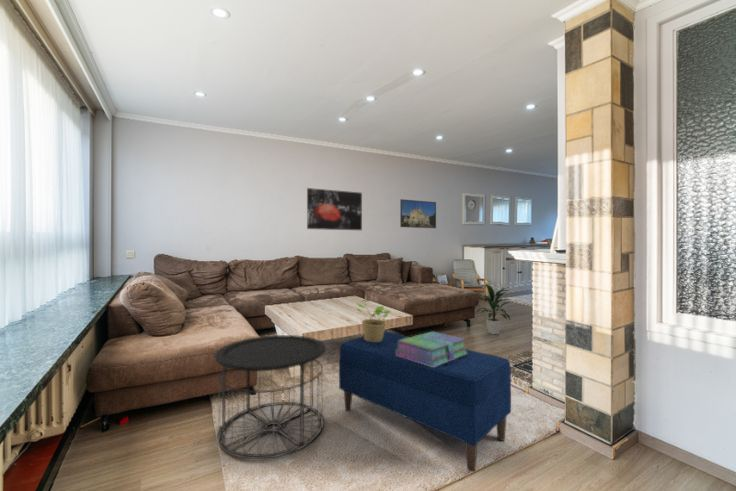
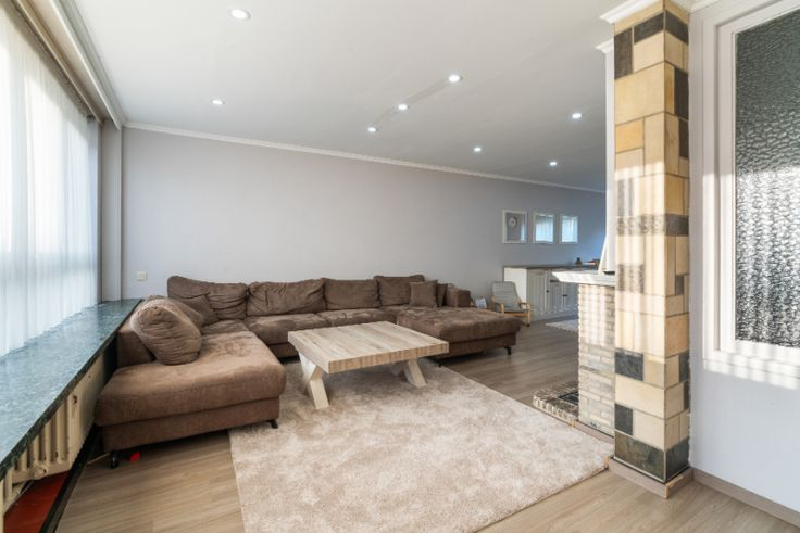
- indoor plant [474,282,511,335]
- stack of books [396,331,468,367]
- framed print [399,198,437,229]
- side table [214,334,327,460]
- wall art [306,187,363,231]
- potted plant [354,296,391,342]
- bench [338,330,512,473]
